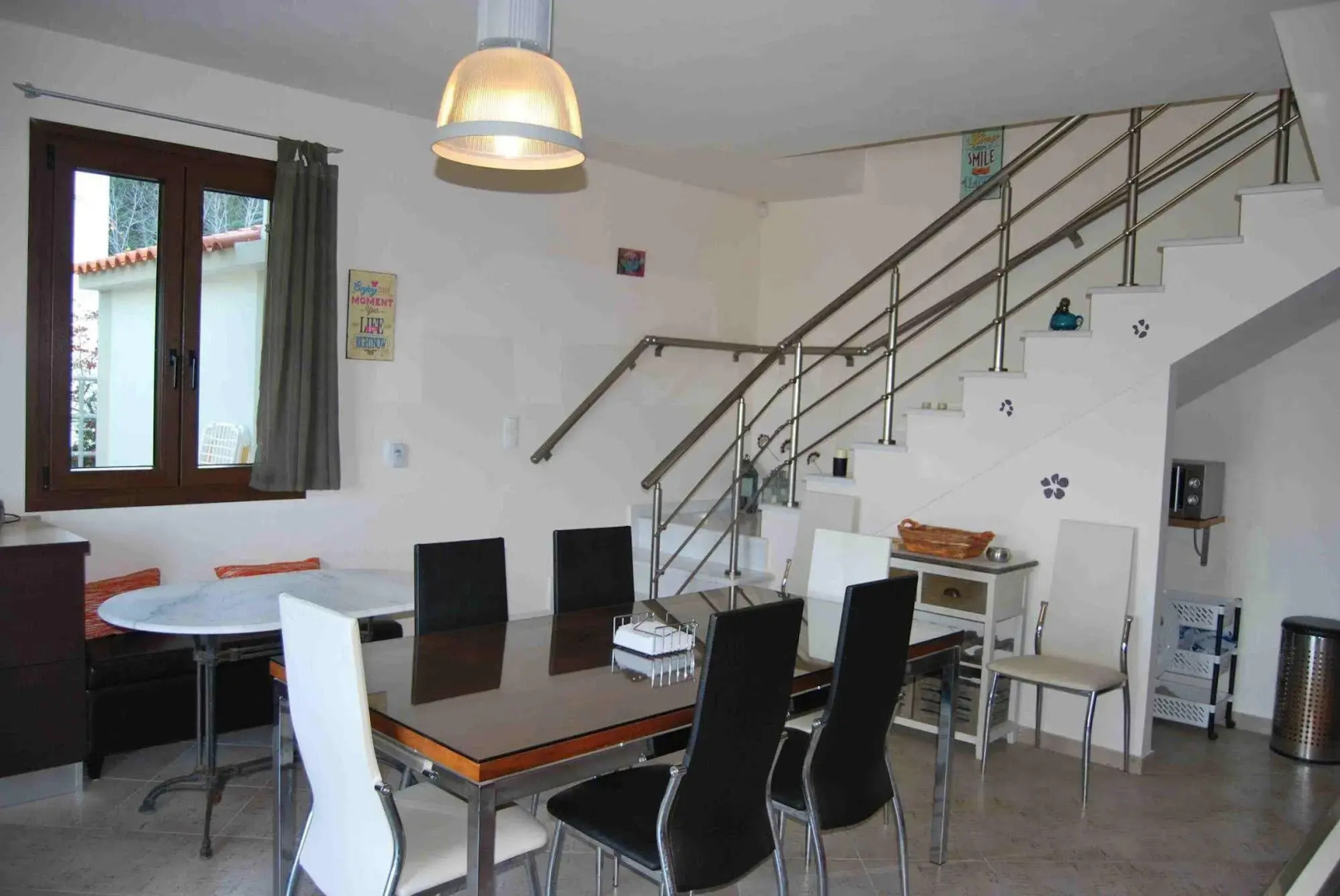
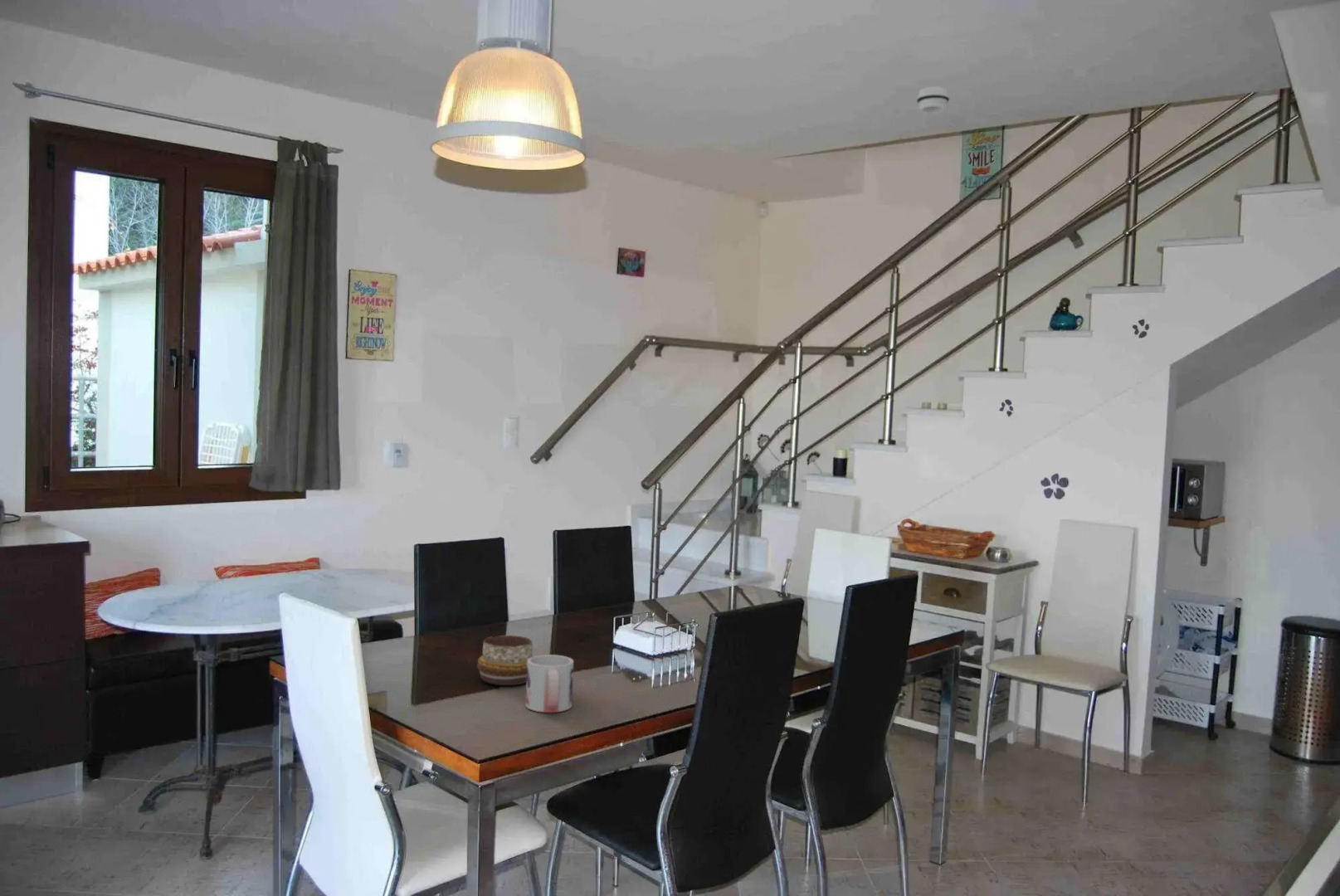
+ decorative bowl [476,635,534,686]
+ smoke detector [916,85,951,114]
+ mug [525,654,574,713]
